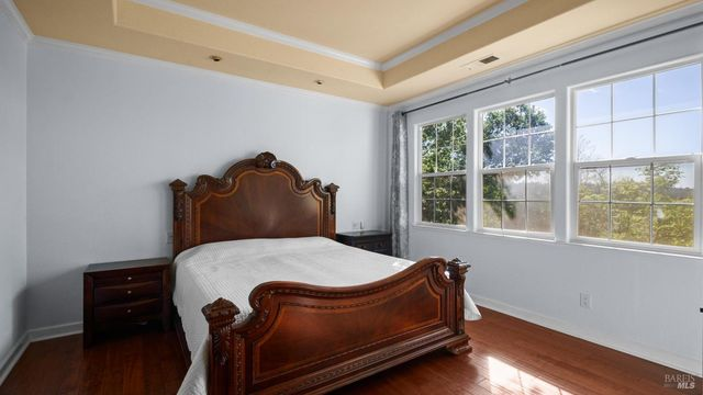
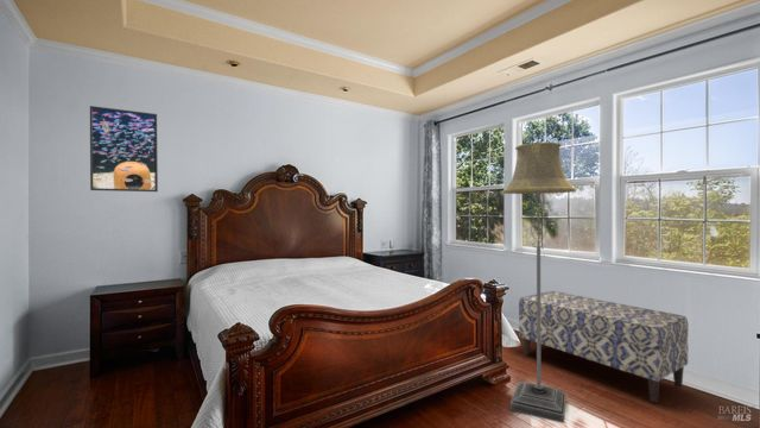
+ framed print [89,105,159,193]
+ bench [518,290,690,404]
+ floor lamp [502,141,577,424]
